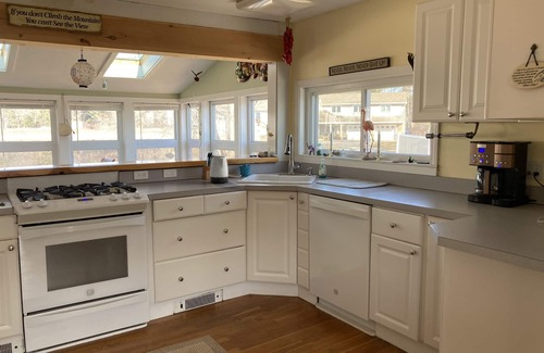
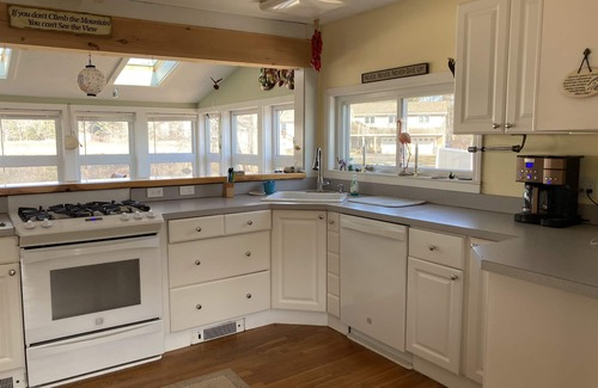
- kettle [209,154,230,184]
